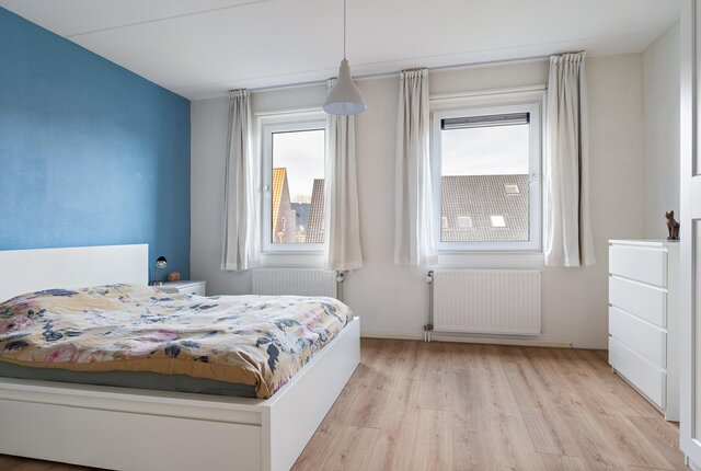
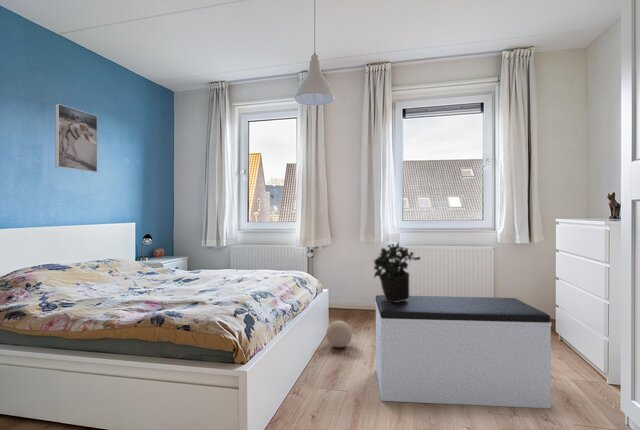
+ bench [374,294,552,409]
+ potted plant [372,240,421,302]
+ ball [325,320,353,348]
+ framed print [54,103,98,173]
